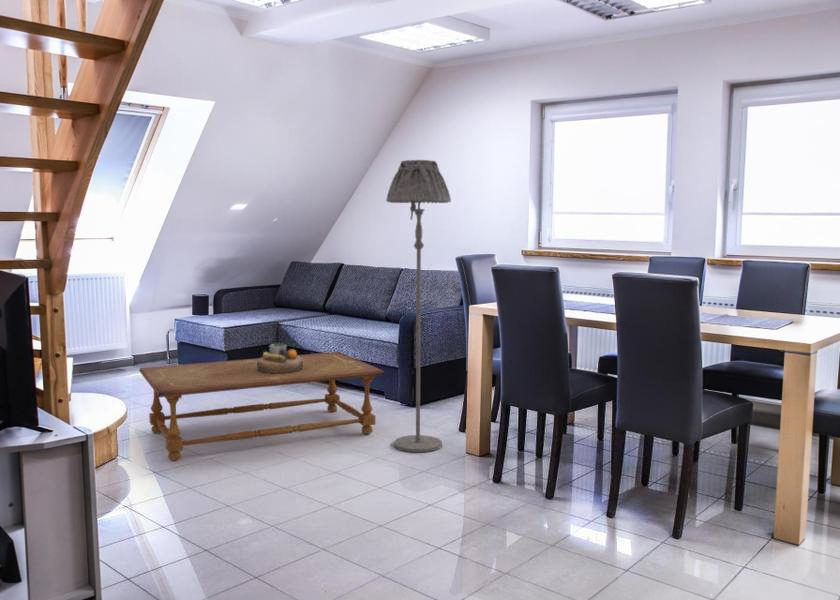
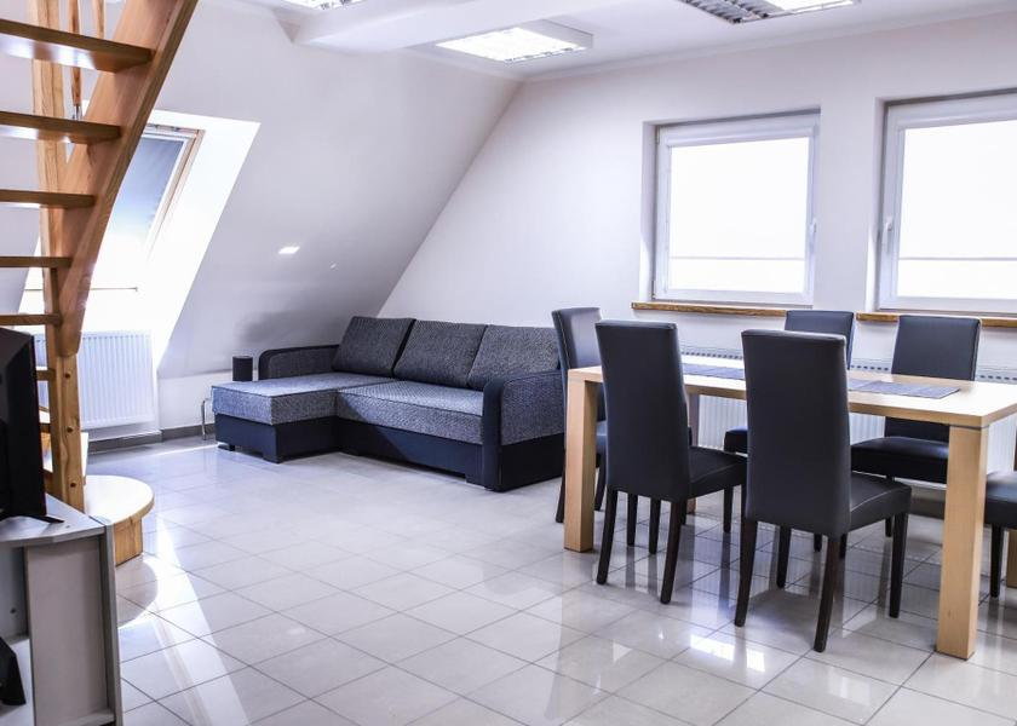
- coffee table [138,351,386,461]
- decorative bowl [257,341,303,374]
- floor lamp [385,159,452,453]
